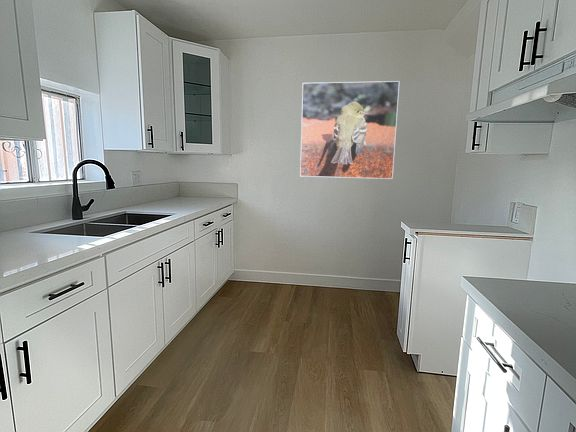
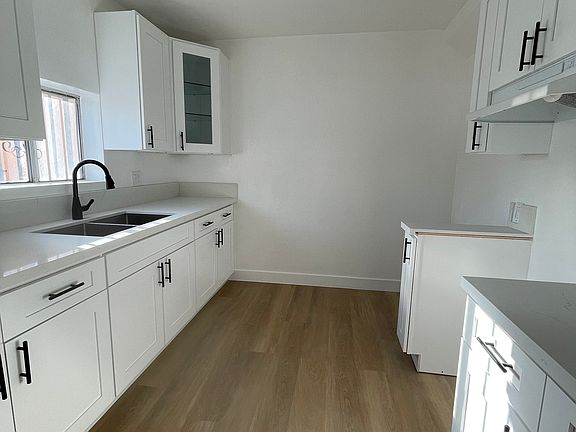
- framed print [299,80,400,180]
